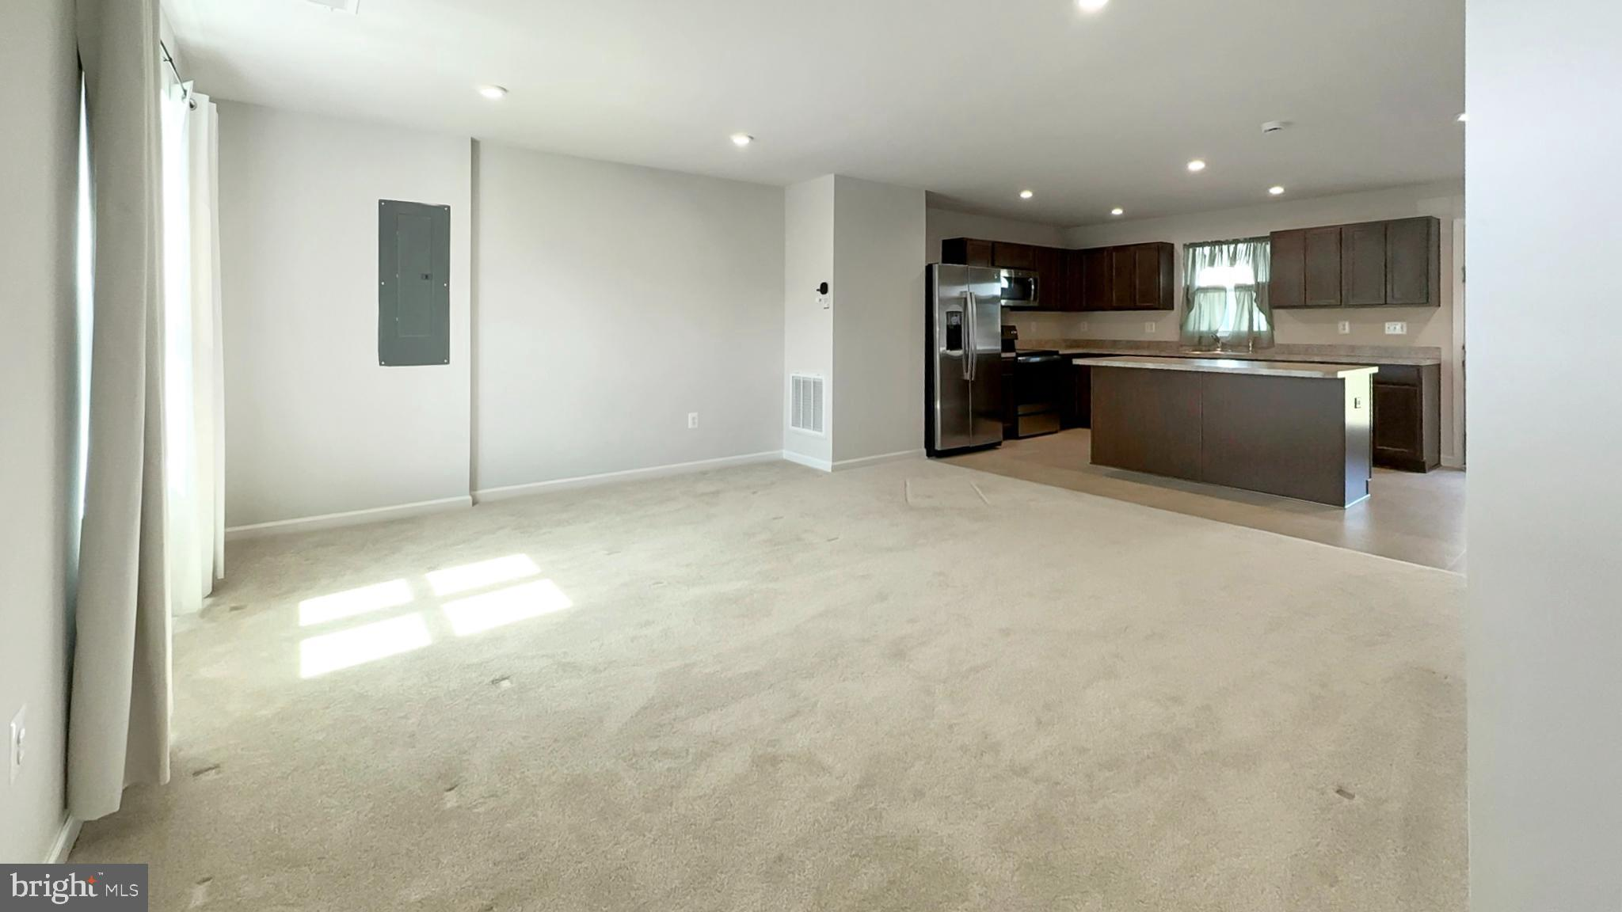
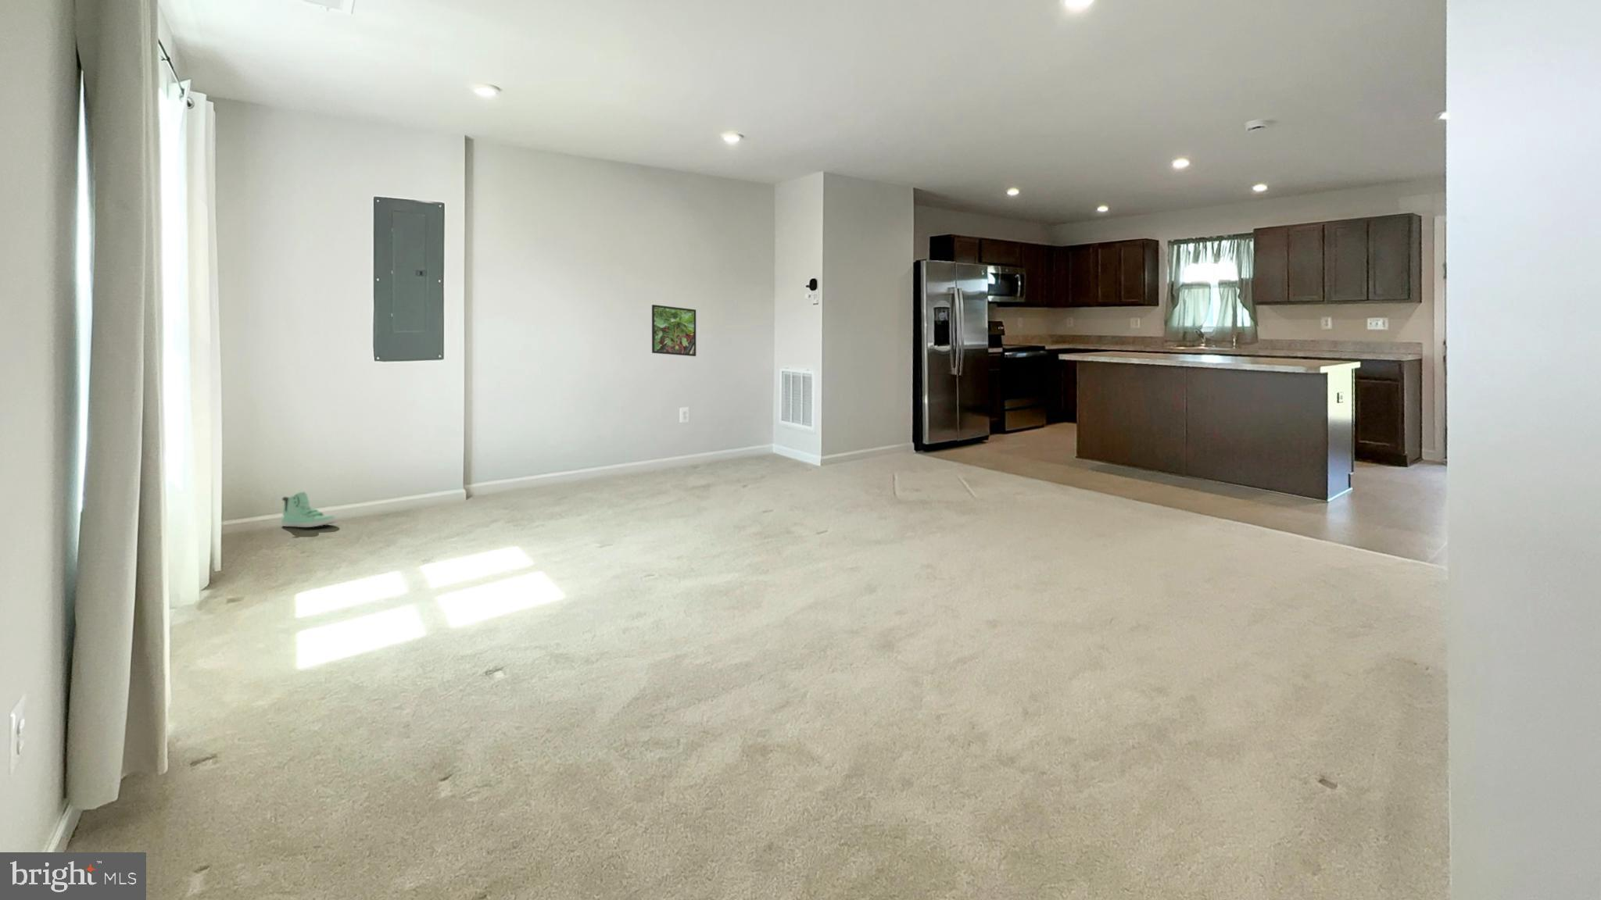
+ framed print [651,304,696,357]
+ sneaker [280,491,338,529]
